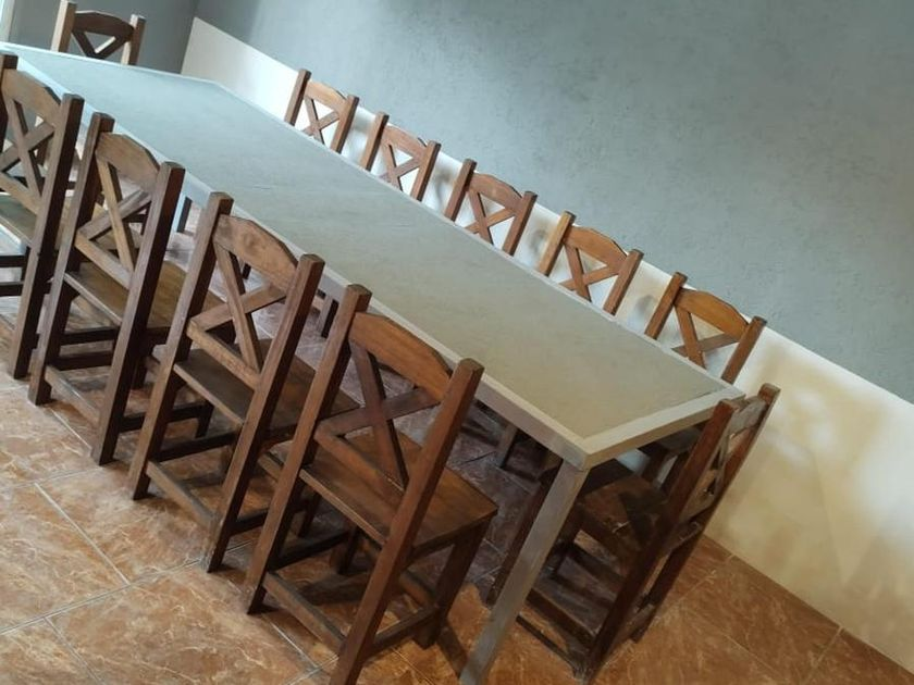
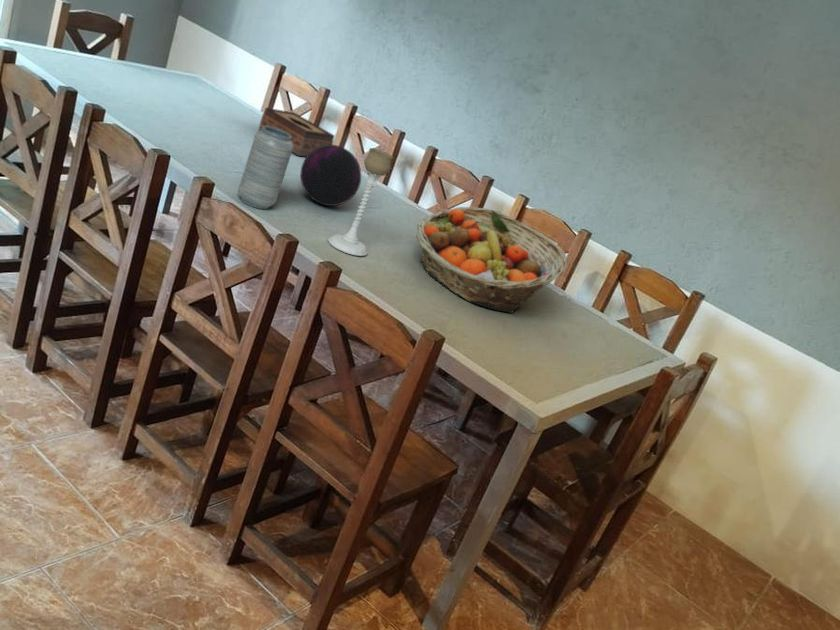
+ fruit basket [415,206,568,314]
+ candle holder [327,147,394,257]
+ vase [237,126,293,210]
+ decorative orb [300,144,362,207]
+ tissue box [257,107,336,157]
